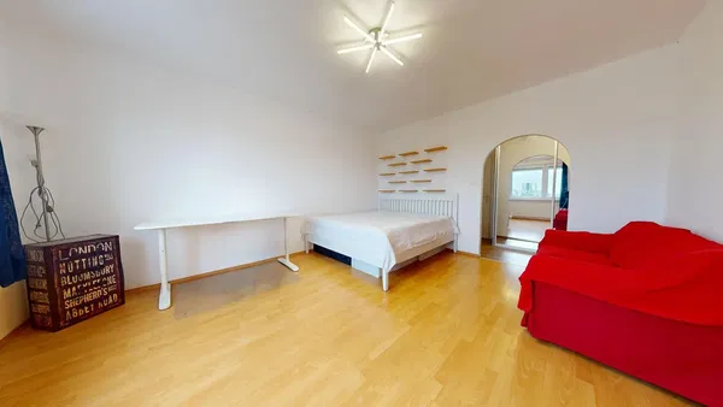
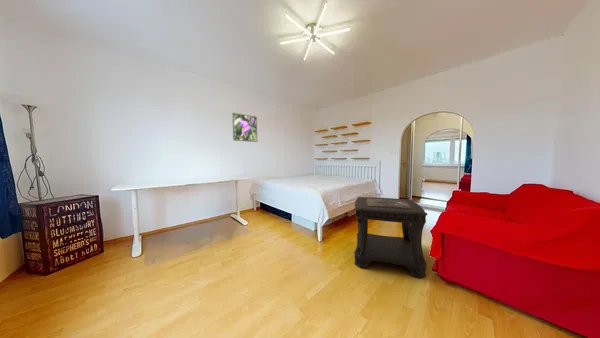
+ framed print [231,112,258,143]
+ side table [353,196,428,279]
